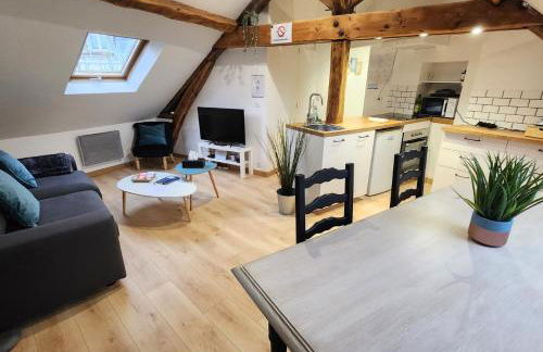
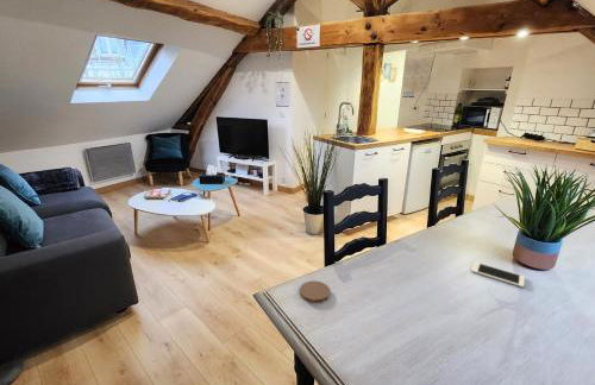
+ coaster [299,280,331,304]
+ cell phone [470,260,526,289]
